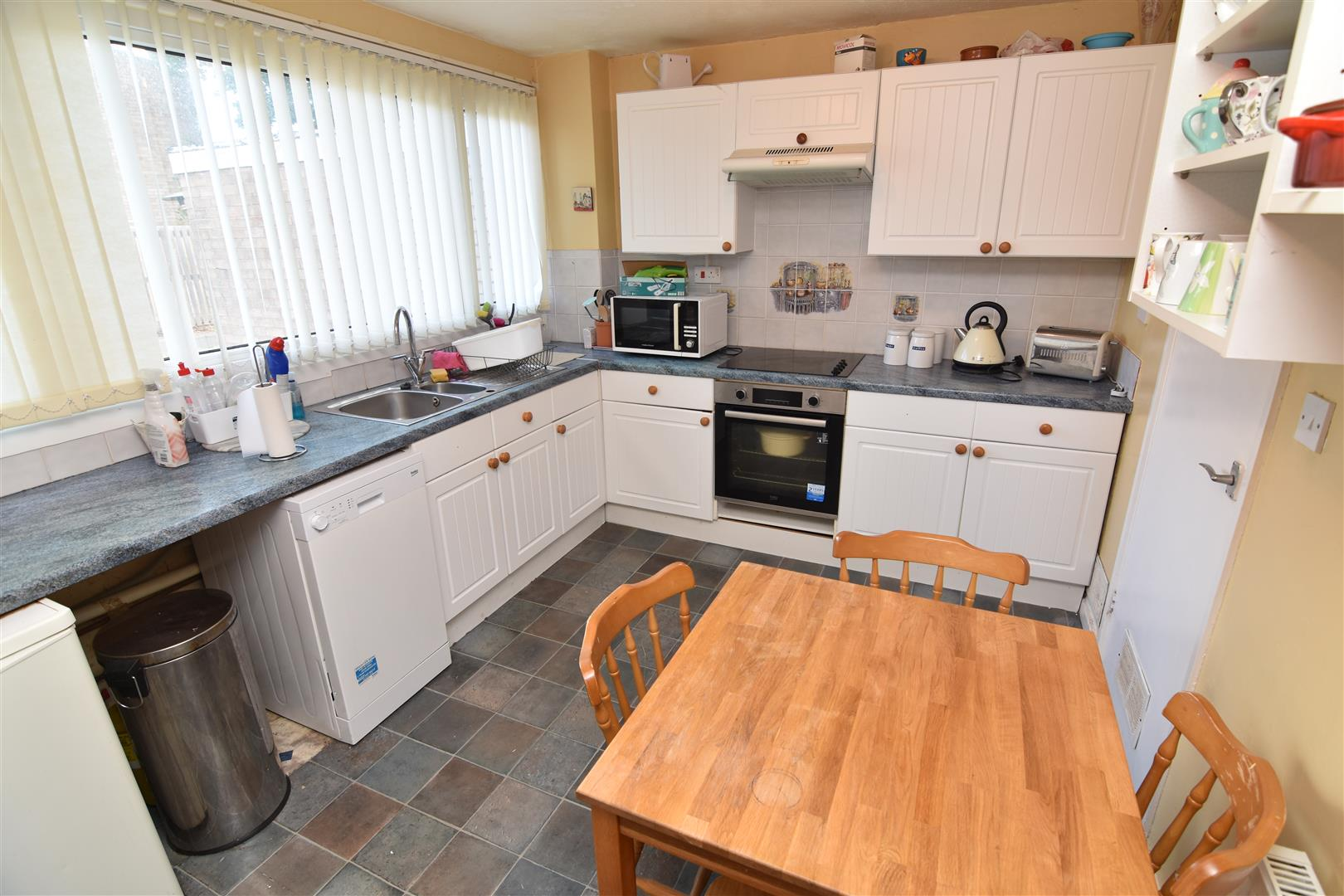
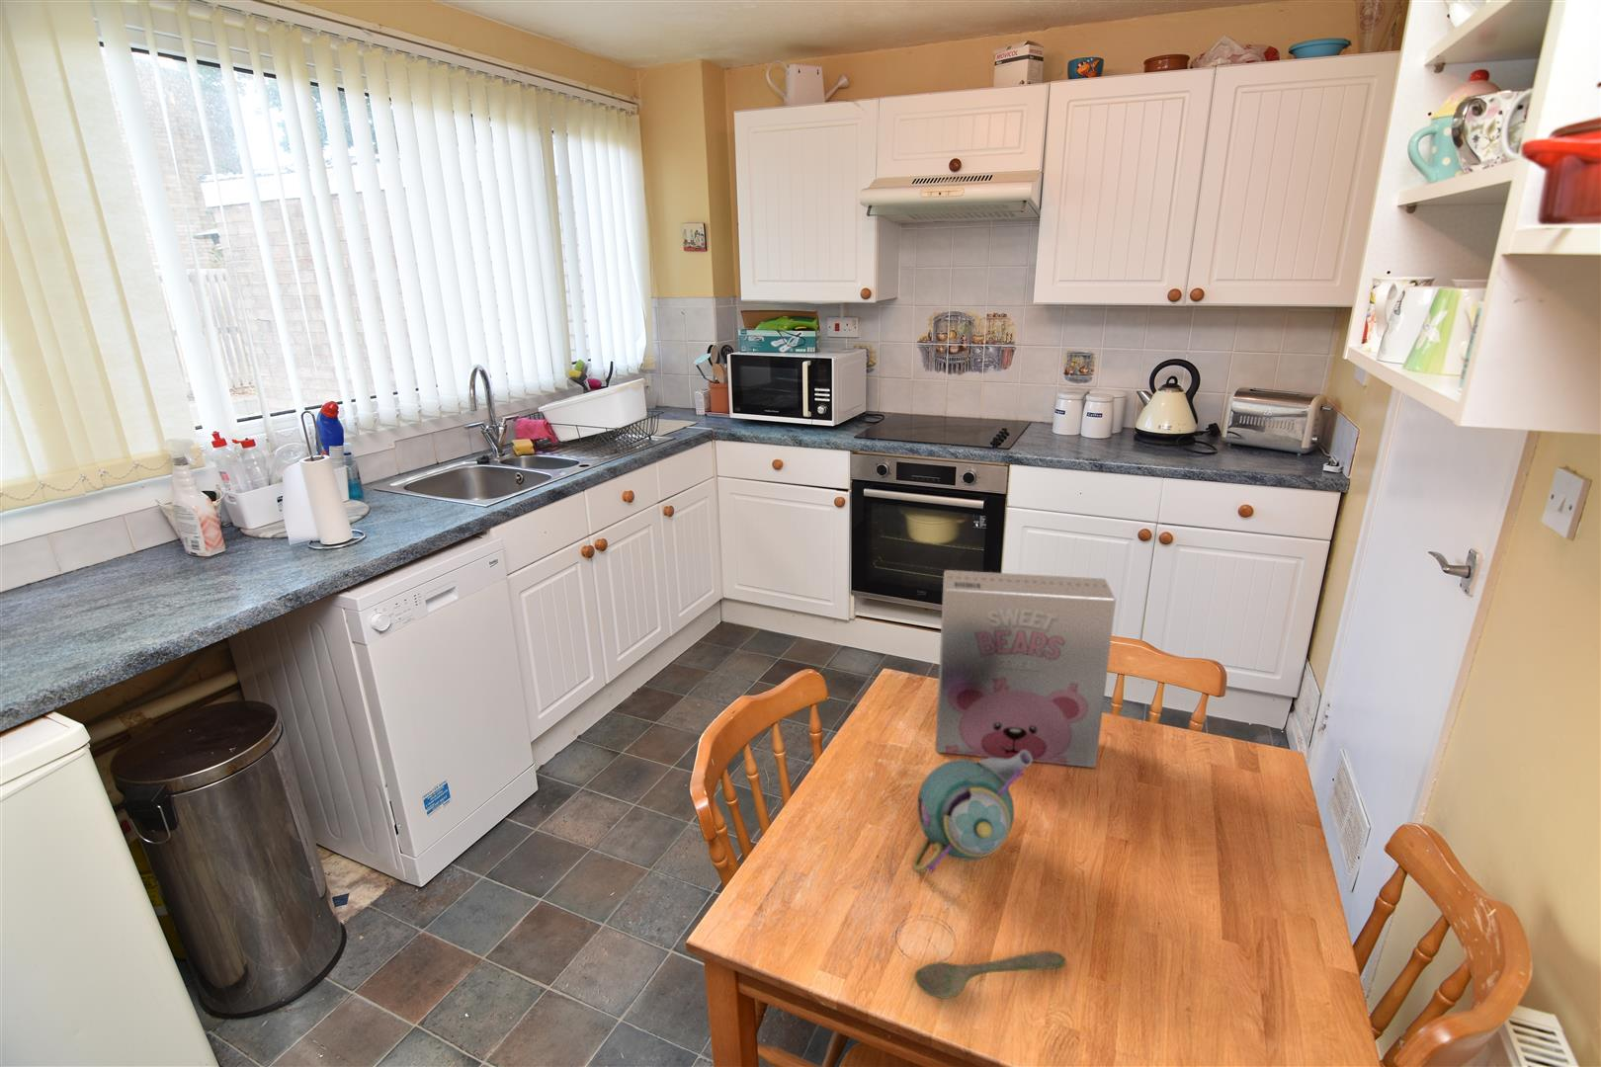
+ spoon [914,950,1066,1000]
+ teapot [912,750,1033,875]
+ cereal box [935,569,1116,768]
